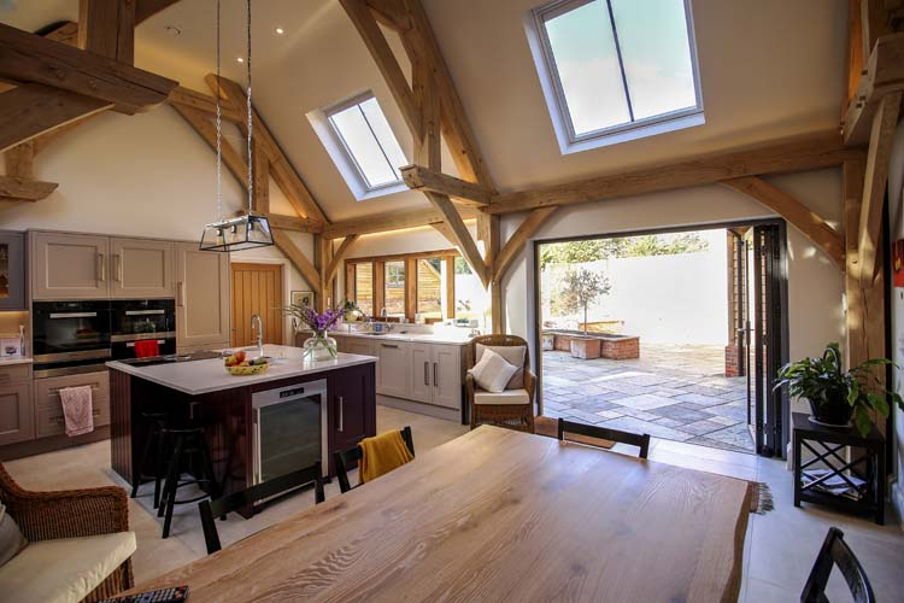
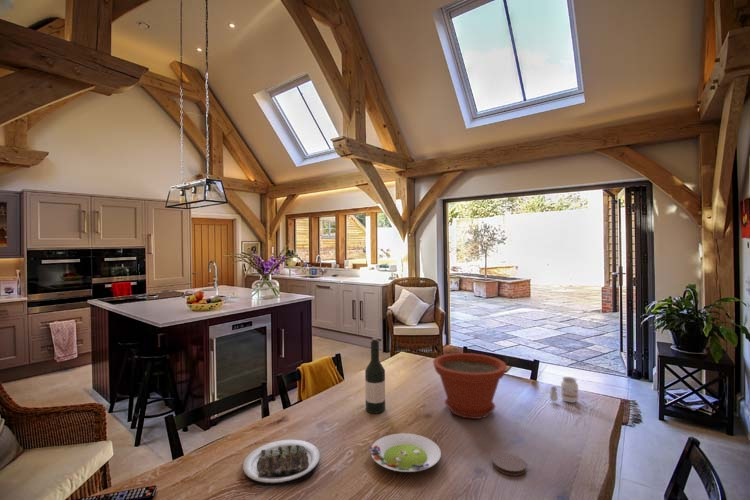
+ wine bottle [364,337,386,414]
+ plant pot [432,352,508,420]
+ candle [549,376,579,404]
+ coaster [492,452,527,477]
+ plate [242,439,321,486]
+ salad plate [368,432,442,473]
